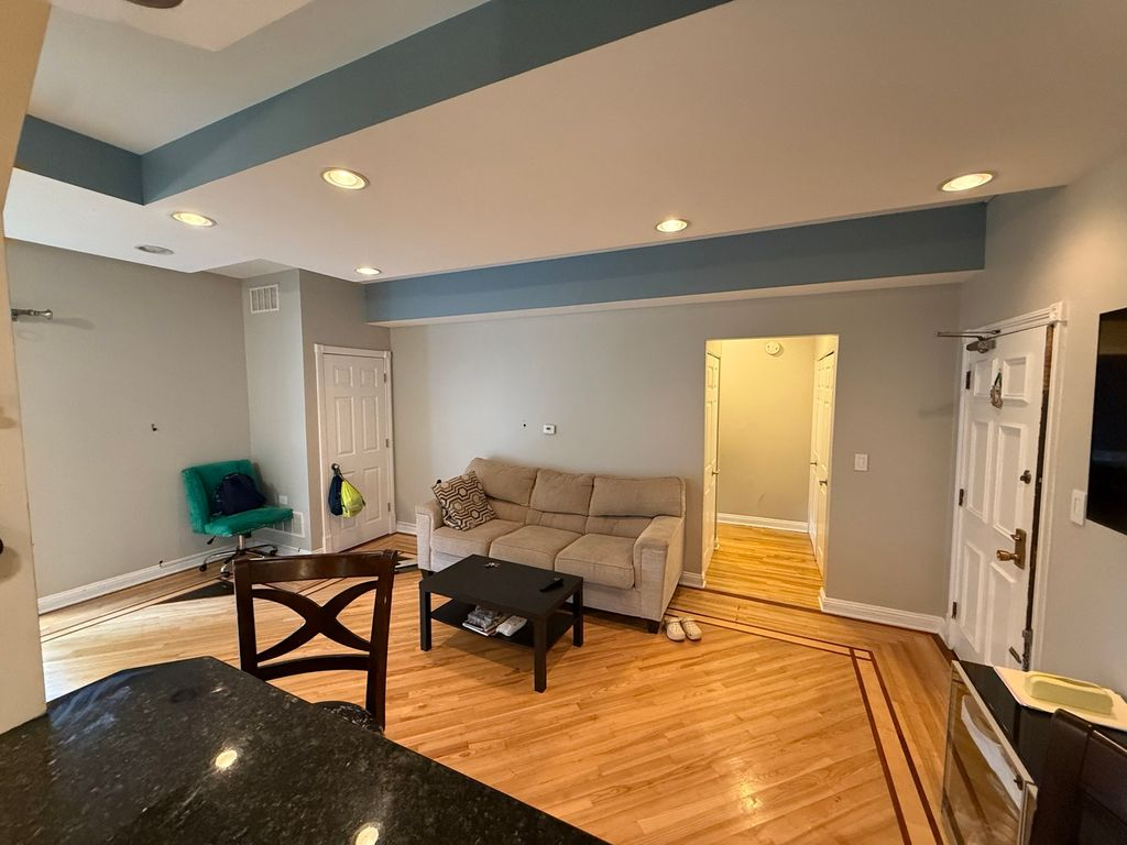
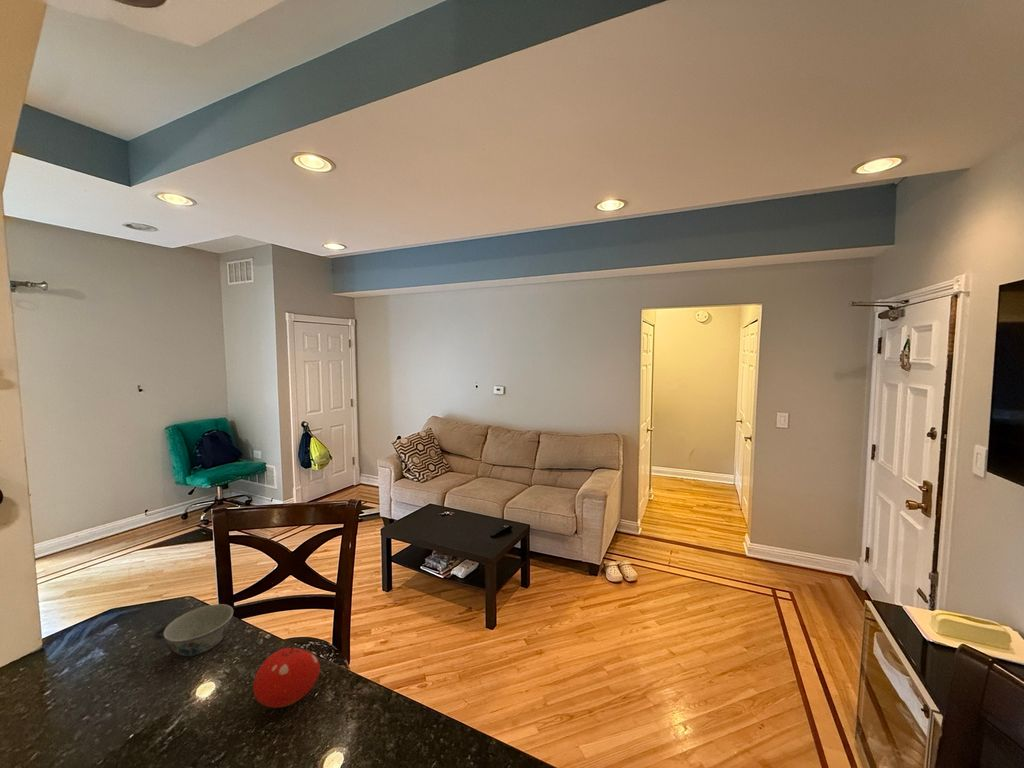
+ bowl [163,603,234,657]
+ fruit [252,642,321,709]
